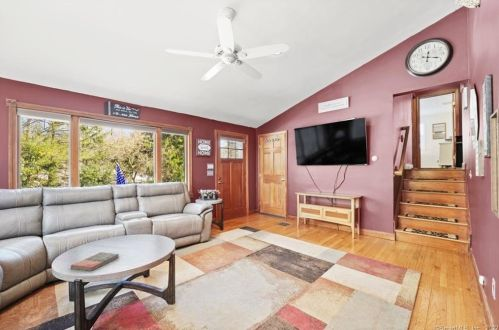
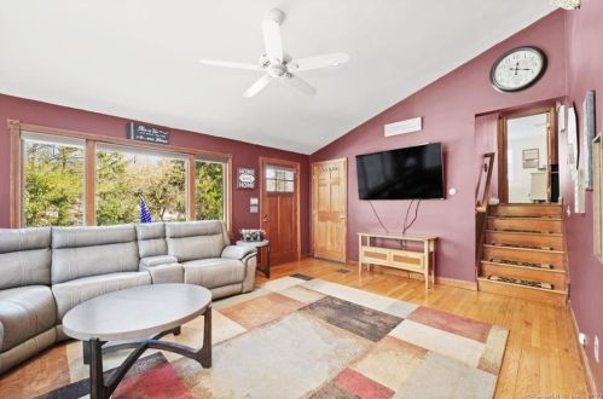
- book [70,251,120,272]
